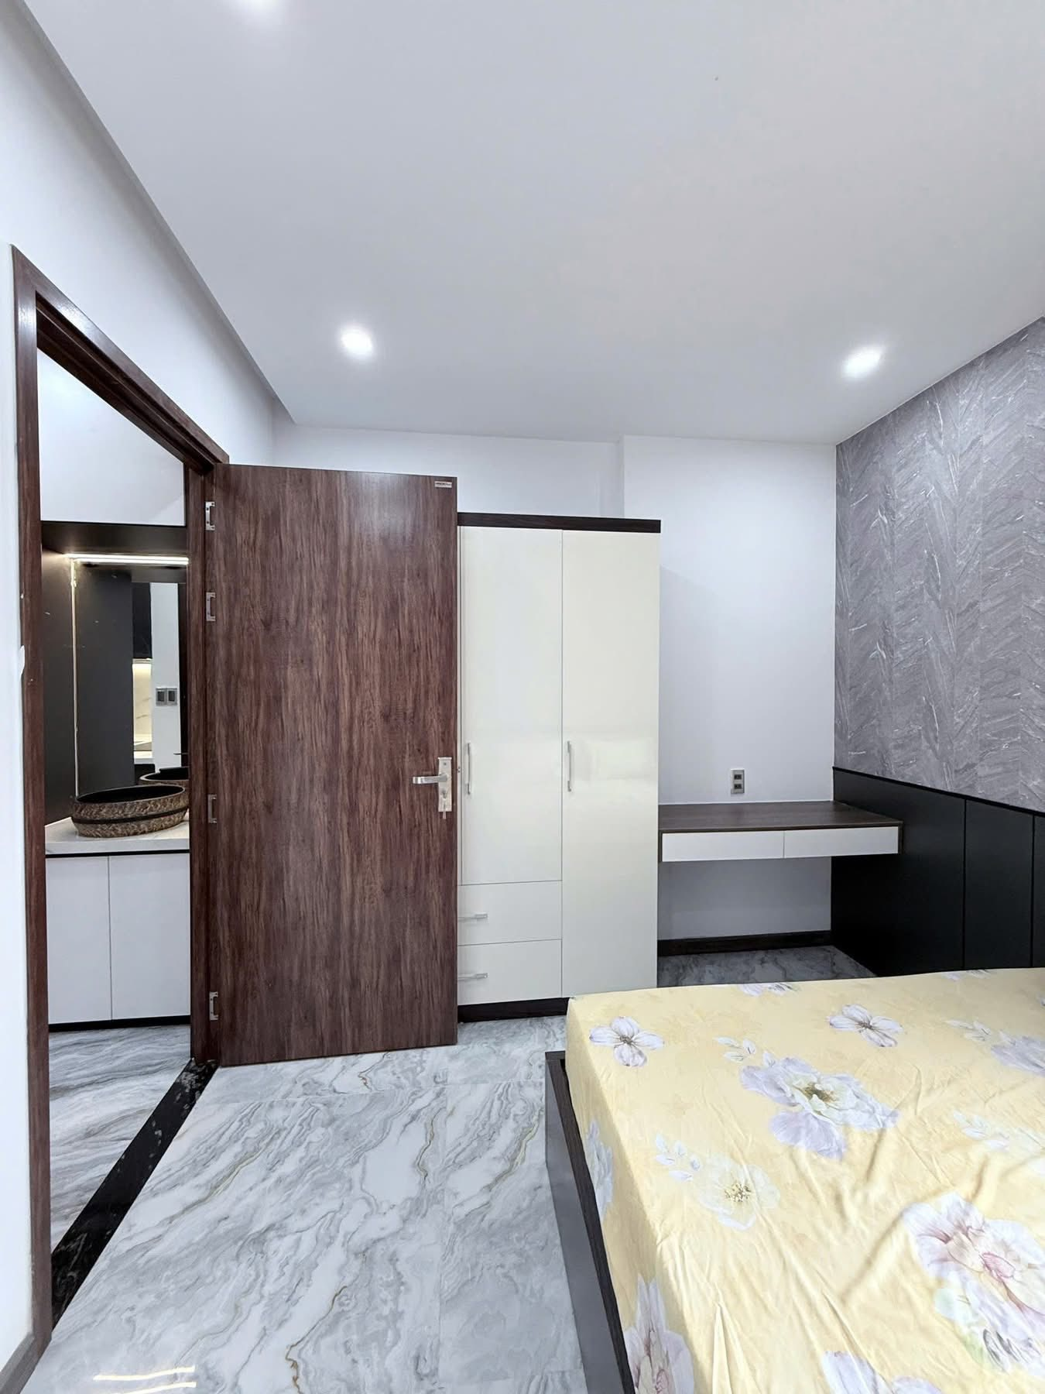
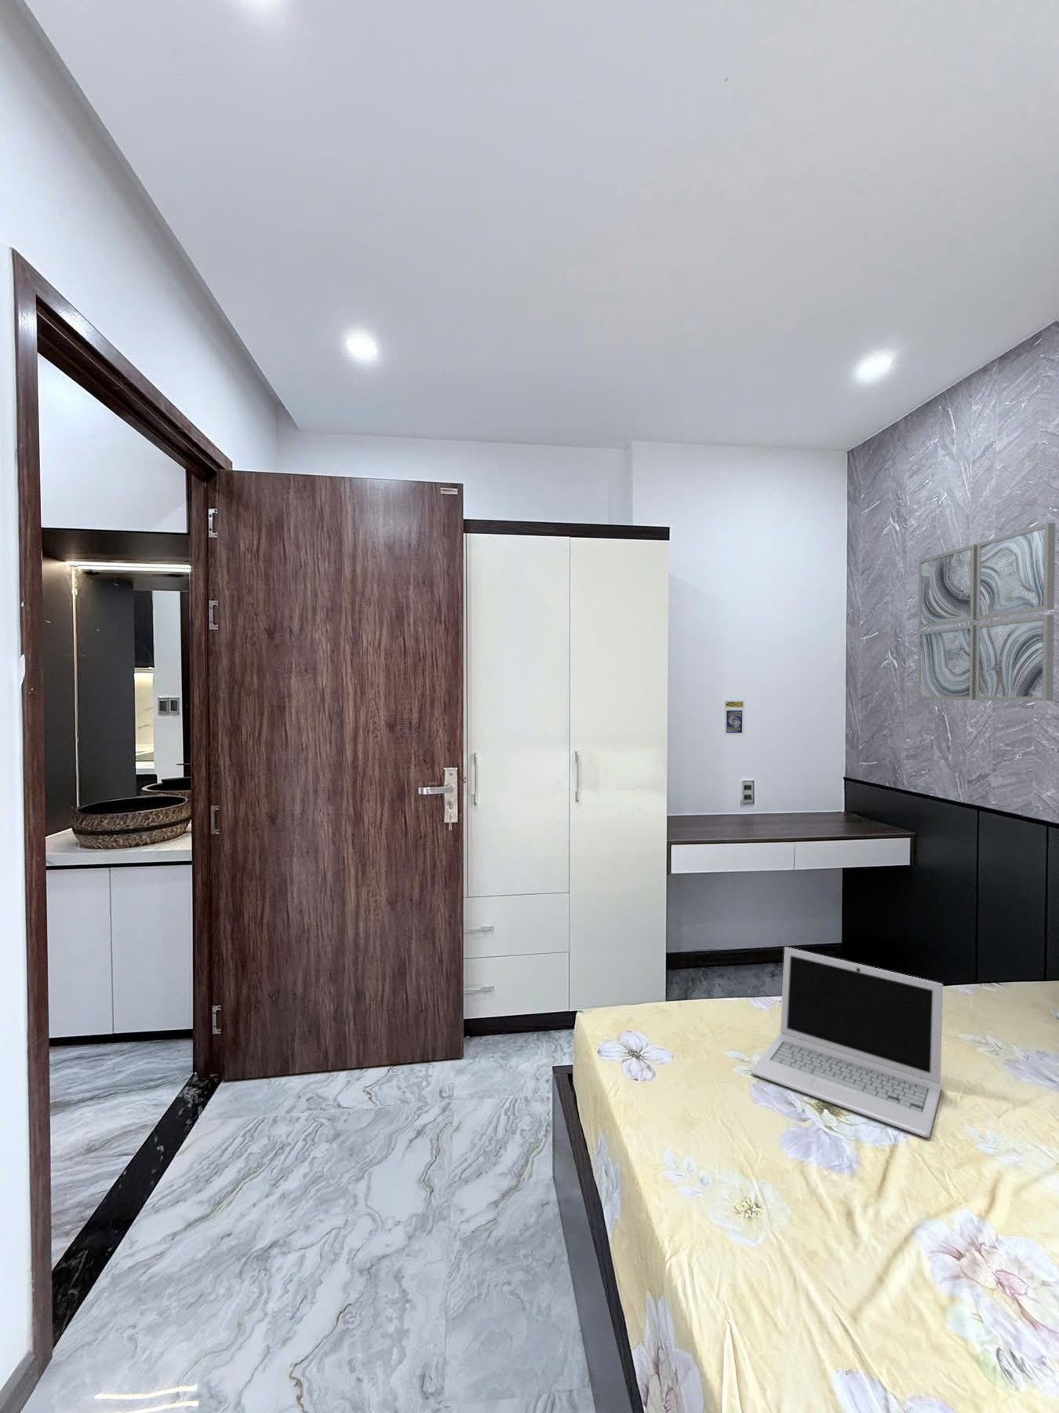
+ laptop [751,946,943,1138]
+ wall art [917,522,1057,702]
+ trading card display case [723,700,745,738]
